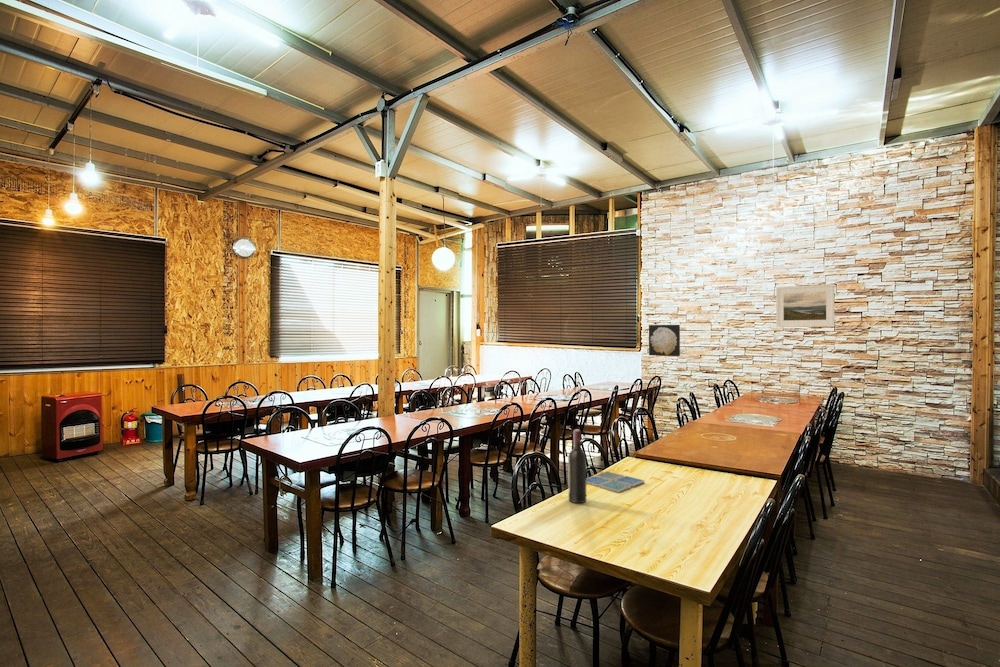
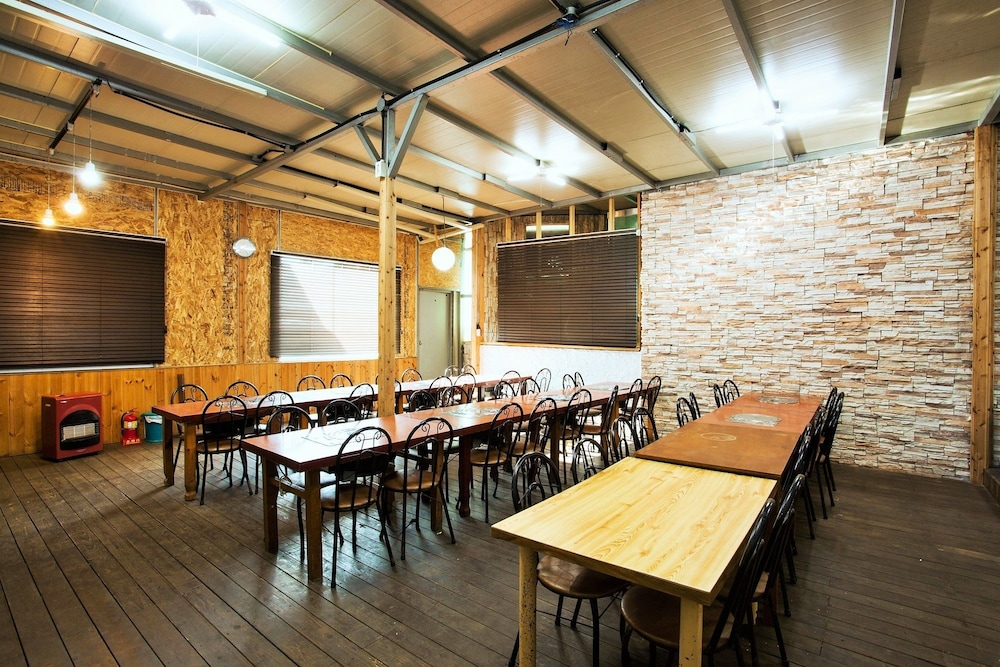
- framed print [775,283,835,328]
- wine bottle [567,429,587,504]
- drink coaster [586,470,645,494]
- wall art [648,324,681,357]
